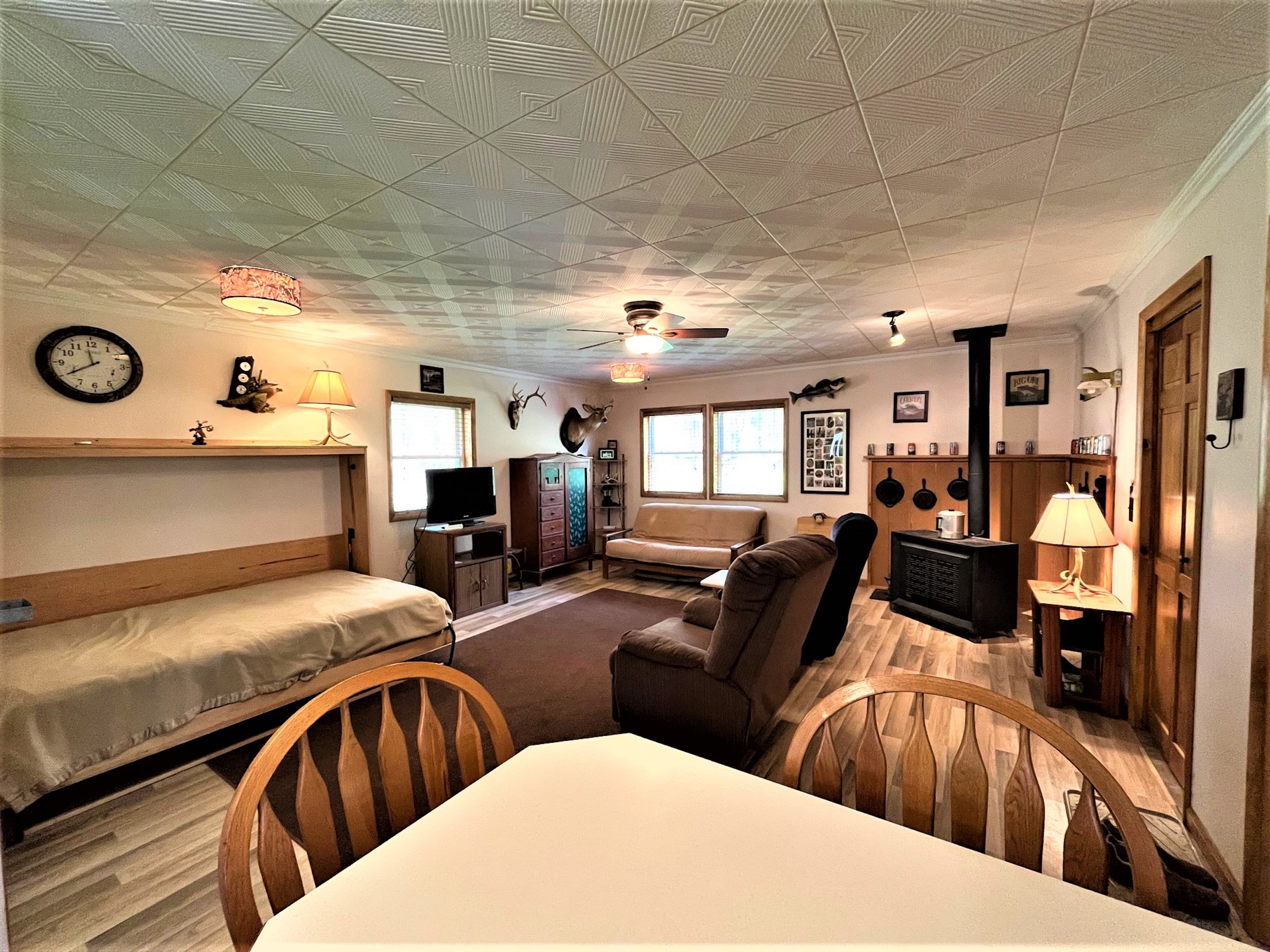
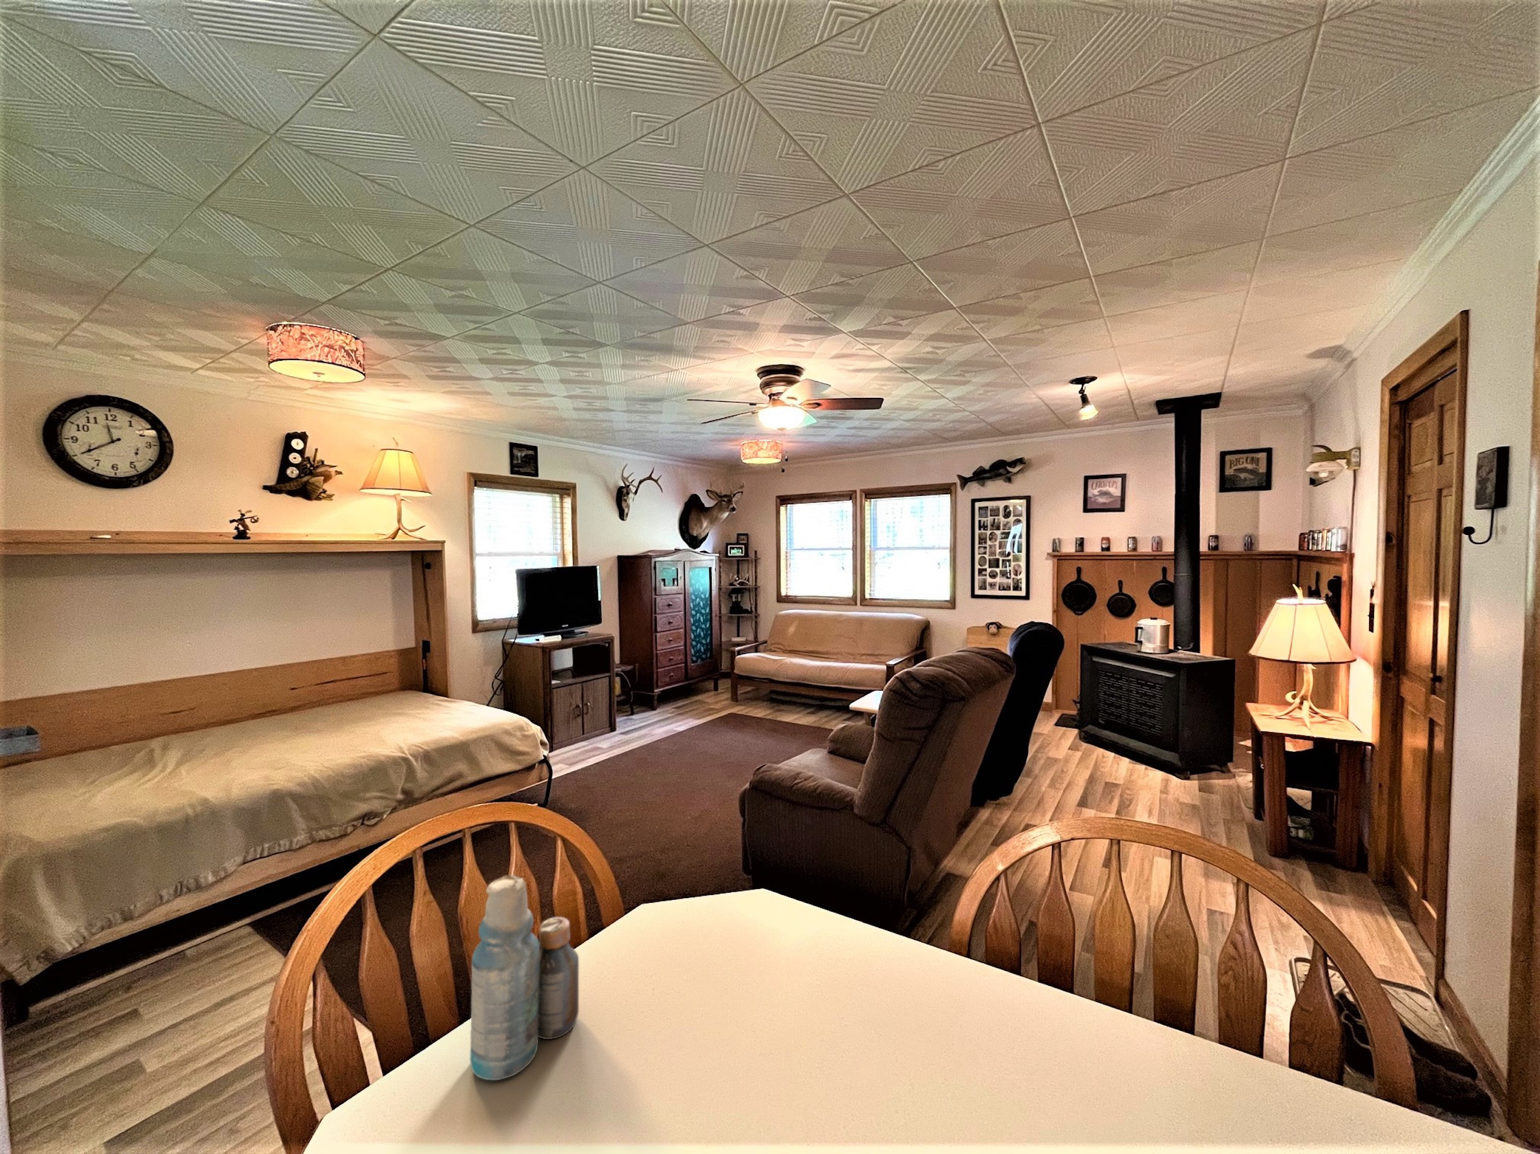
+ bottle [469,874,580,1081]
